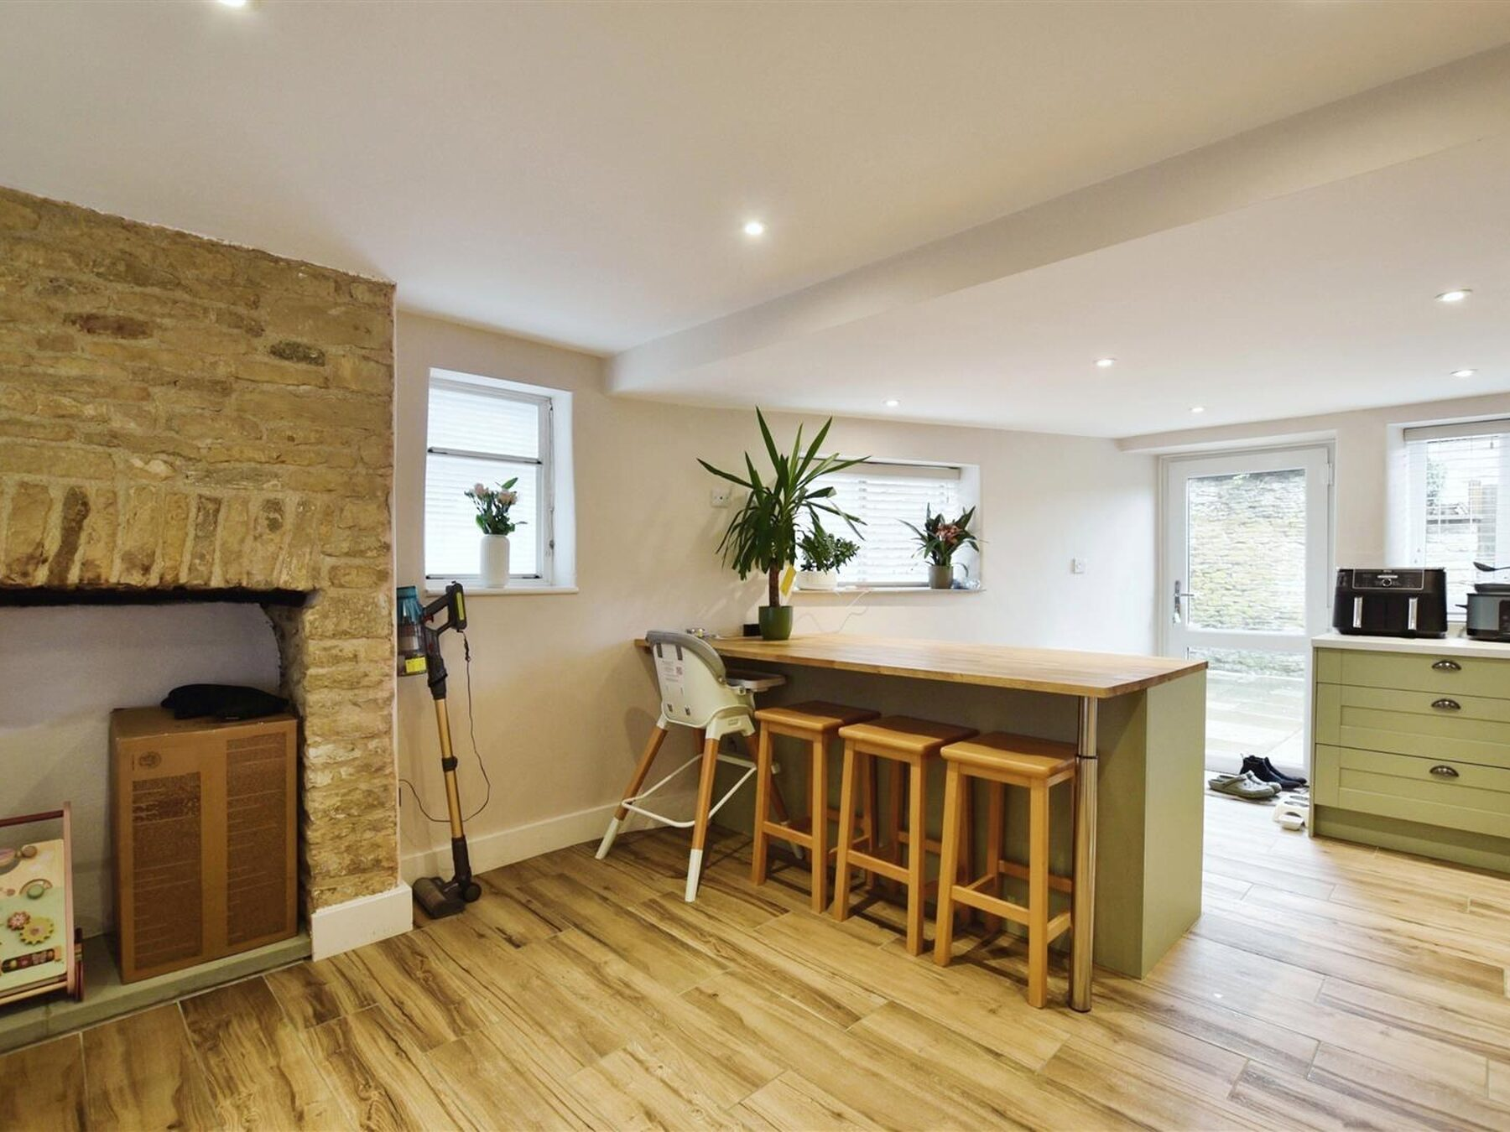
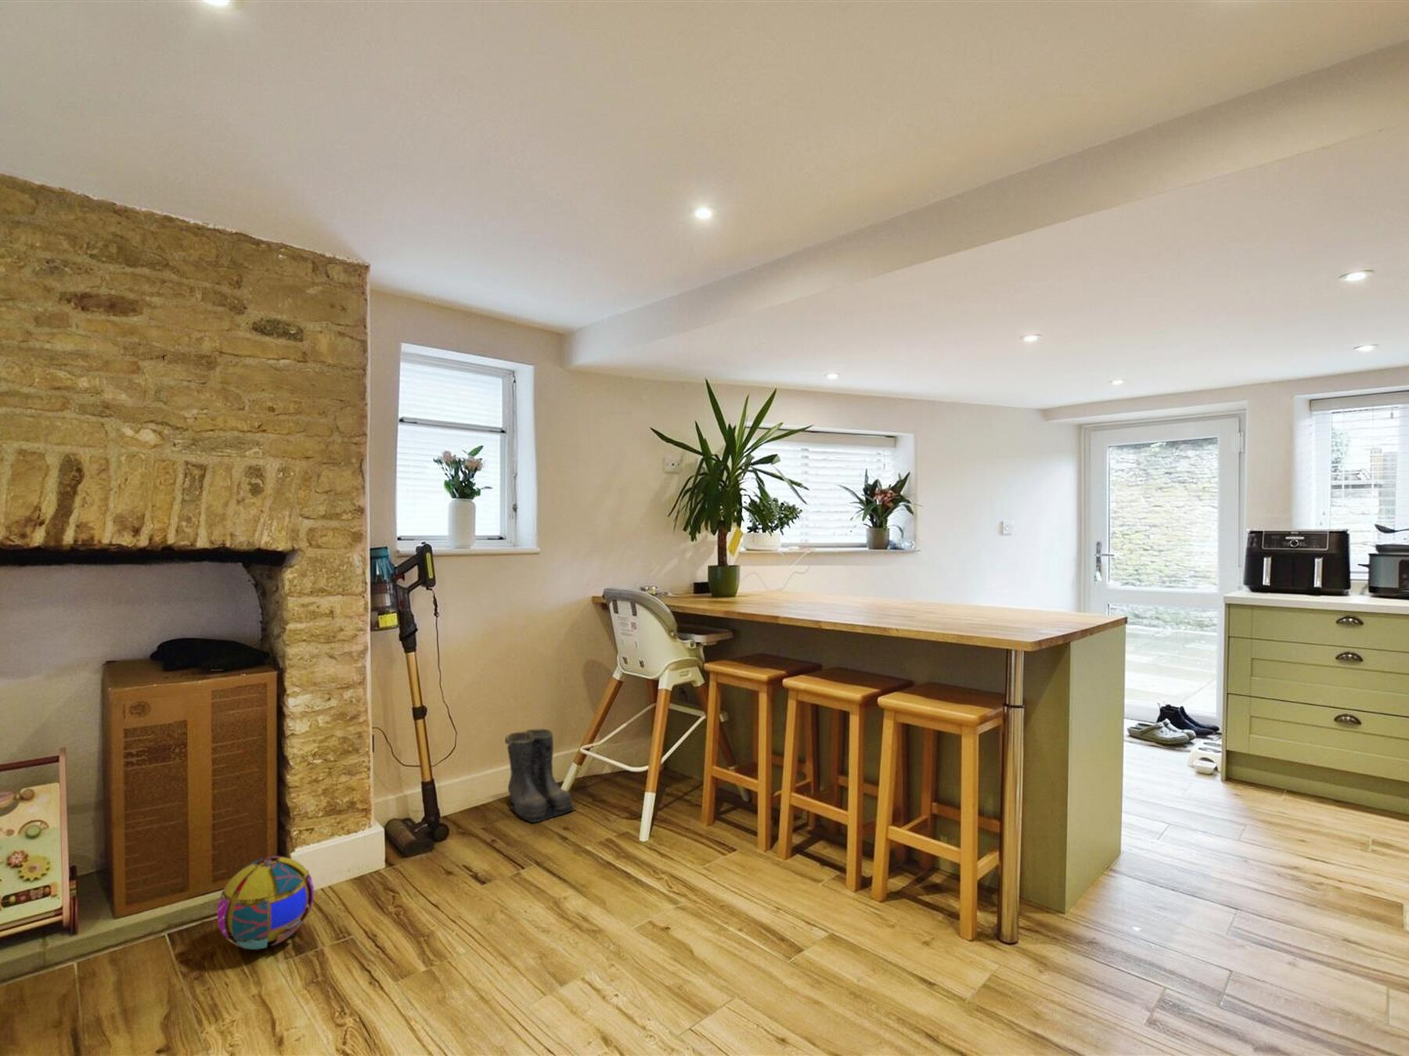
+ boots [504,728,578,824]
+ ball [216,855,315,951]
